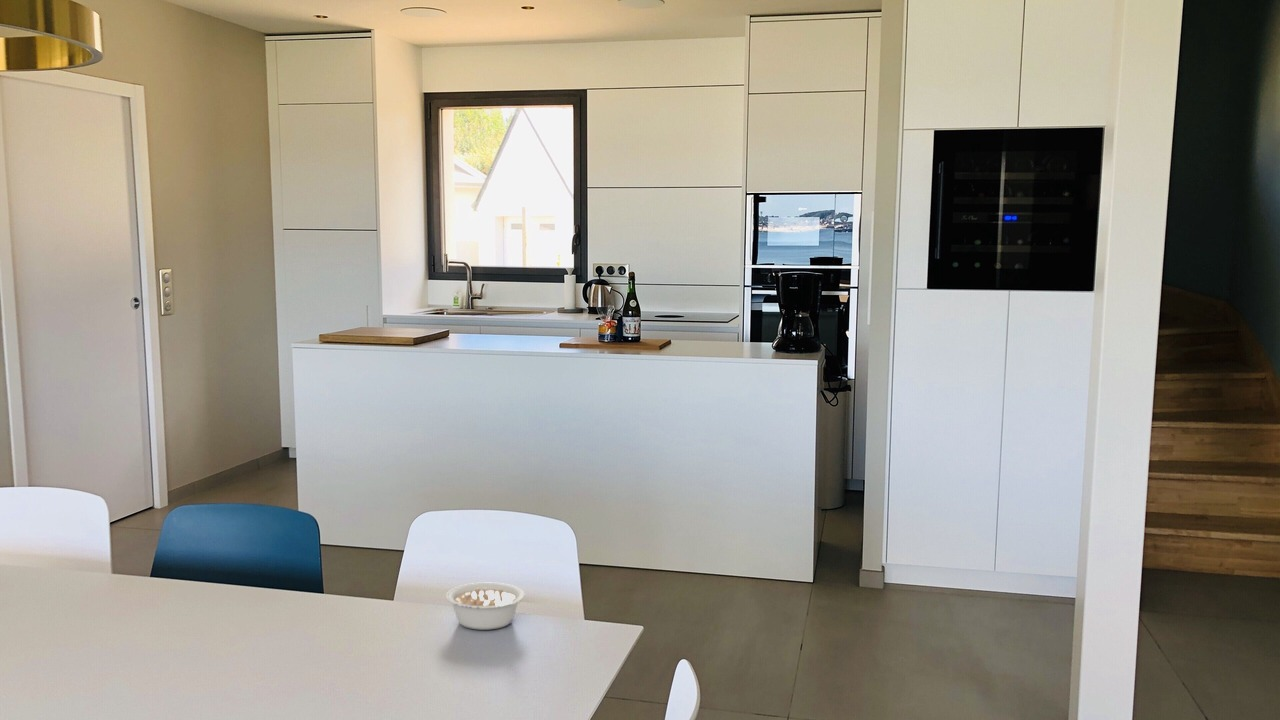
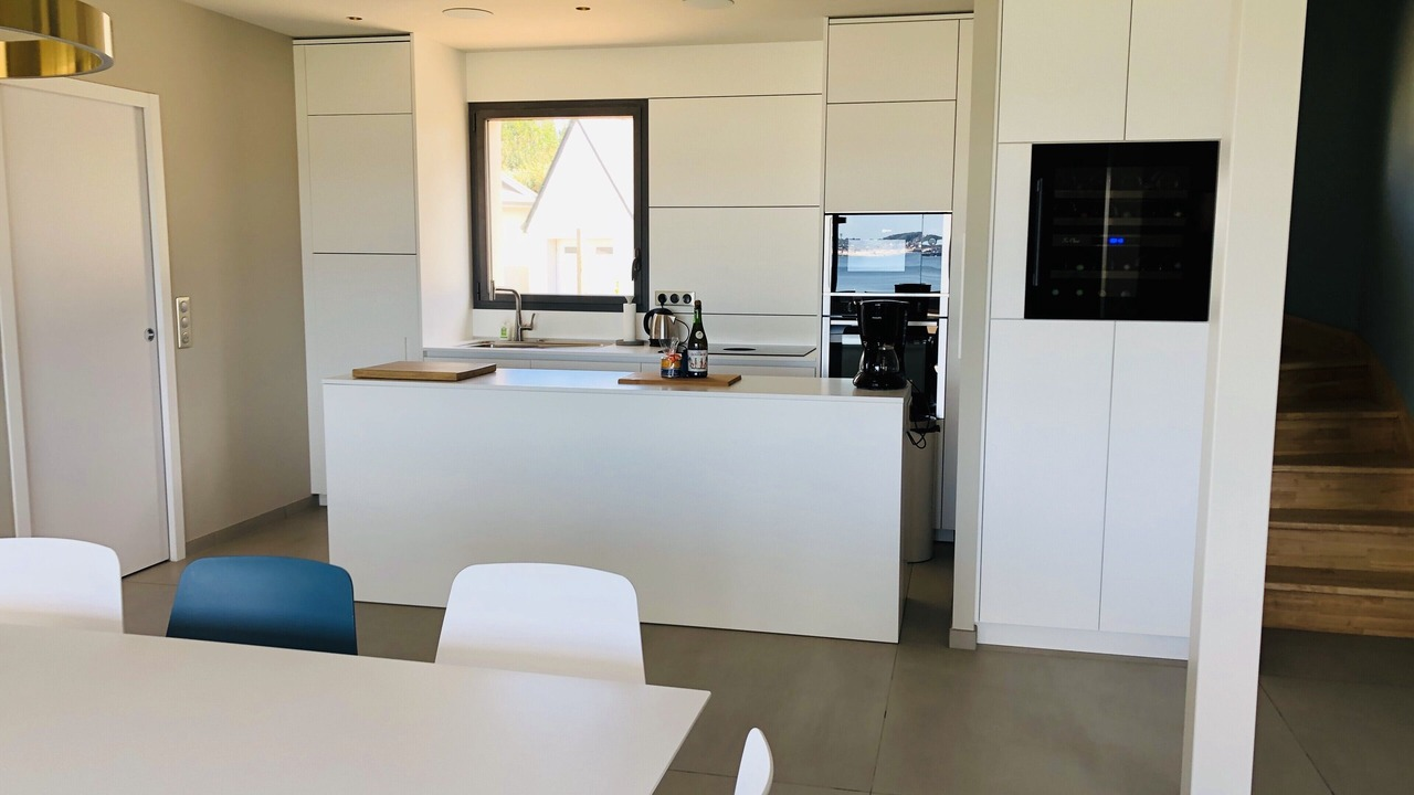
- legume [445,582,526,631]
